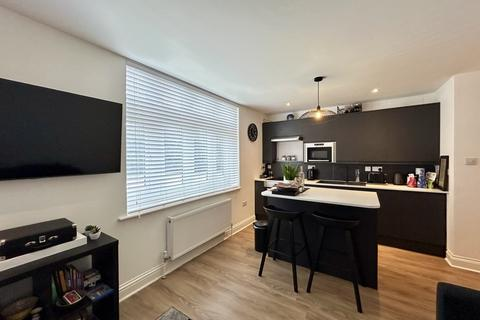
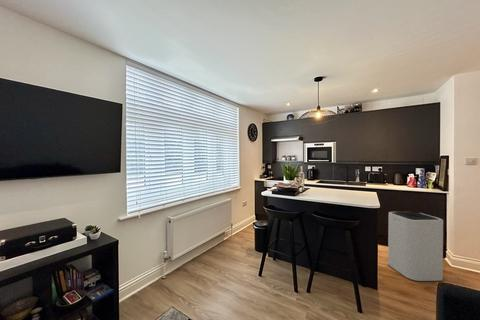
+ trash can [387,211,444,282]
